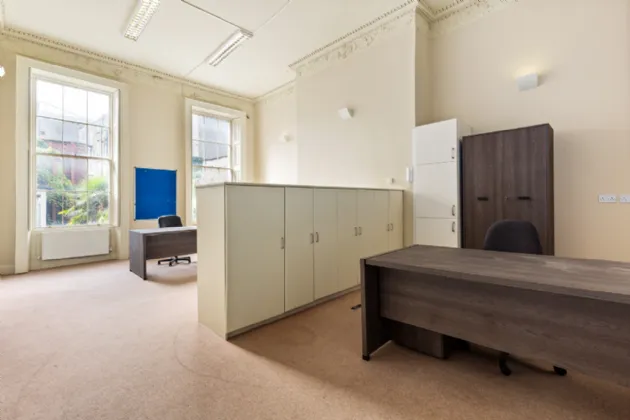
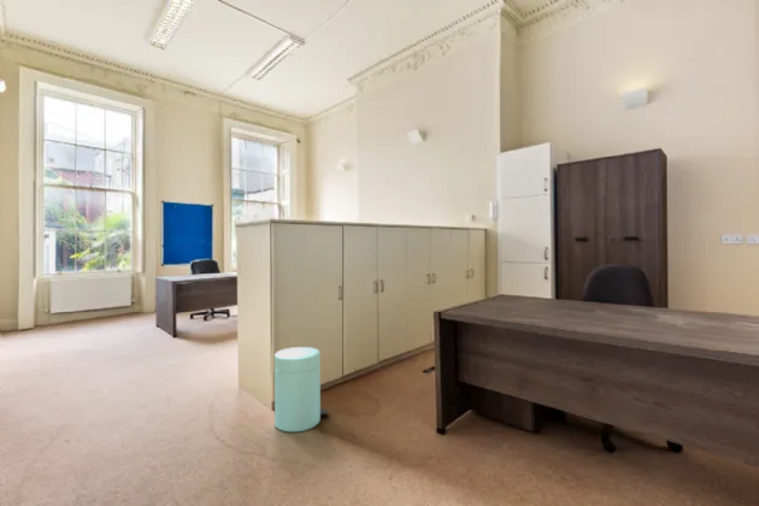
+ trash can [273,346,330,433]
